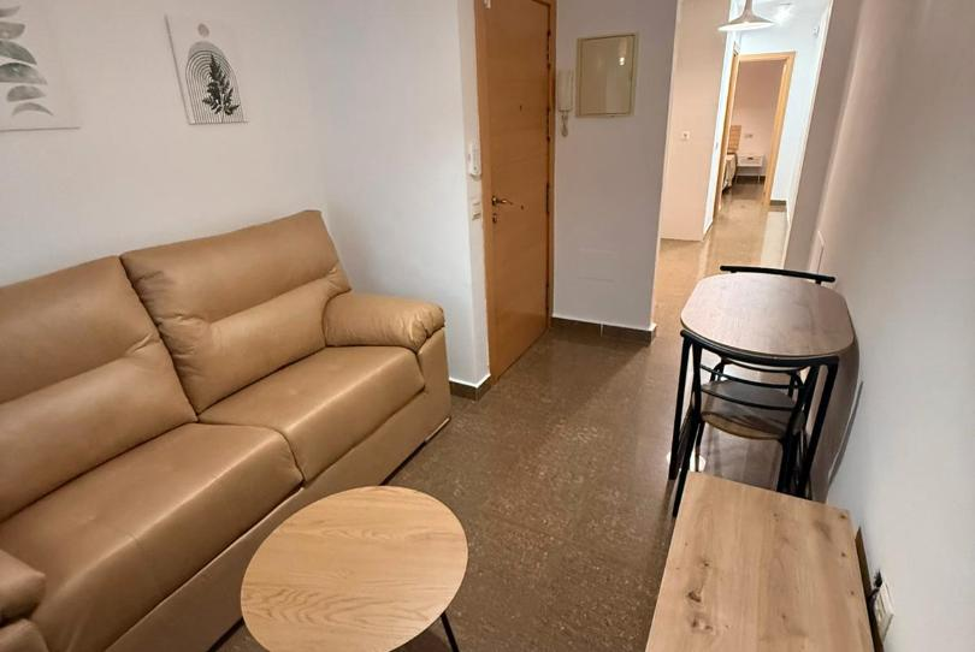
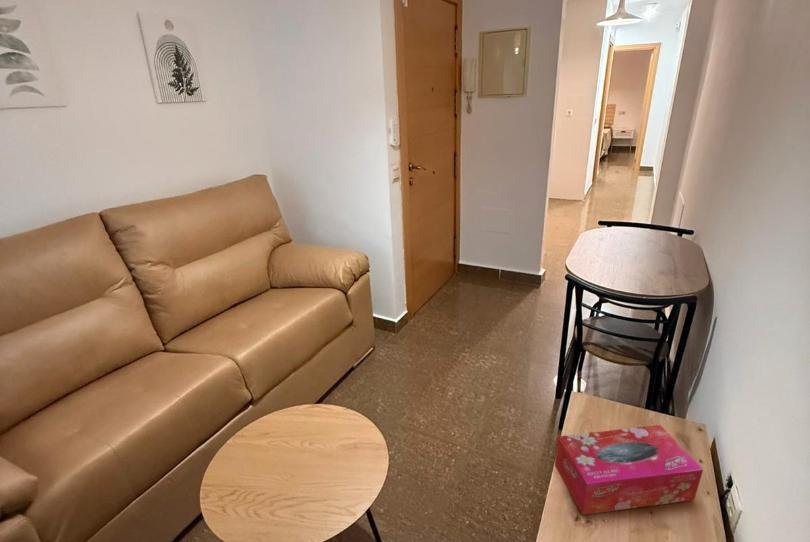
+ tissue box [554,424,704,516]
